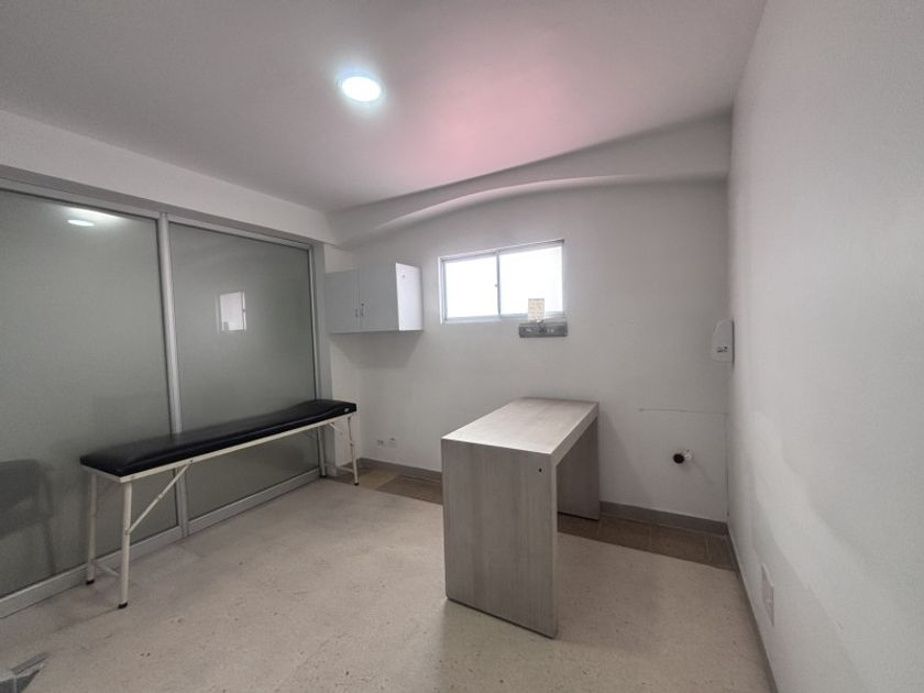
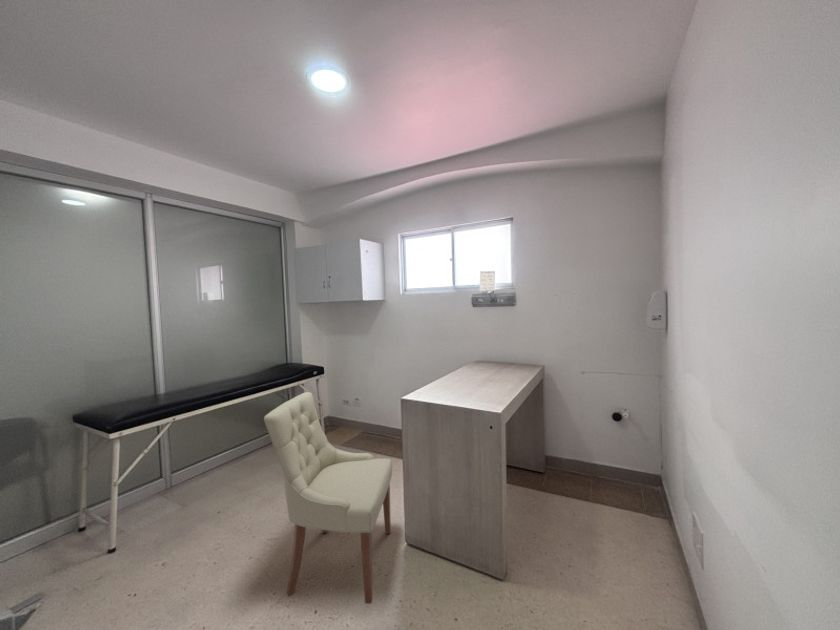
+ chair [263,391,393,604]
